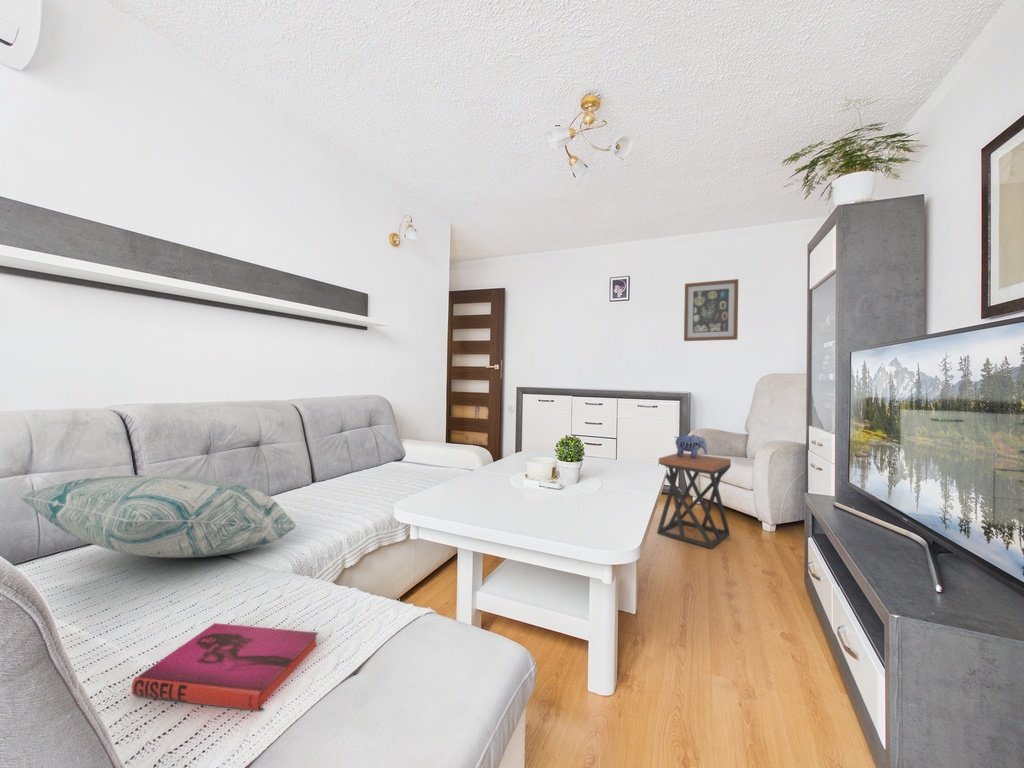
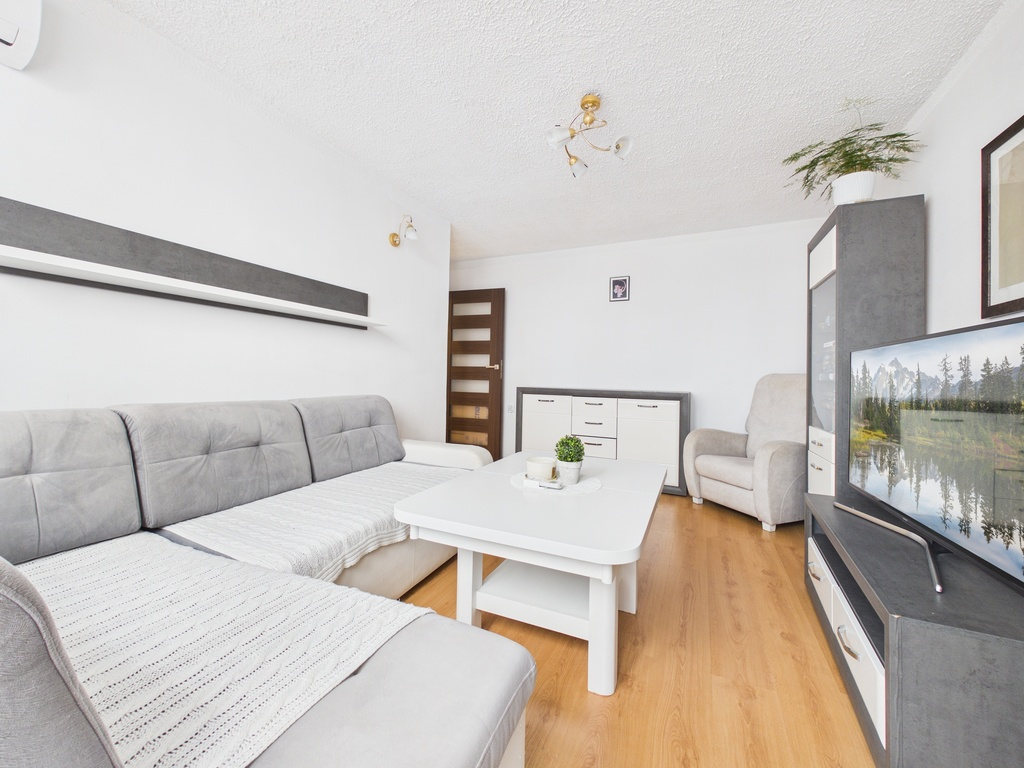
- stool [656,452,732,550]
- wall art [683,278,739,342]
- plush toy [674,433,708,458]
- hardback book [131,622,319,712]
- decorative pillow [15,474,299,559]
